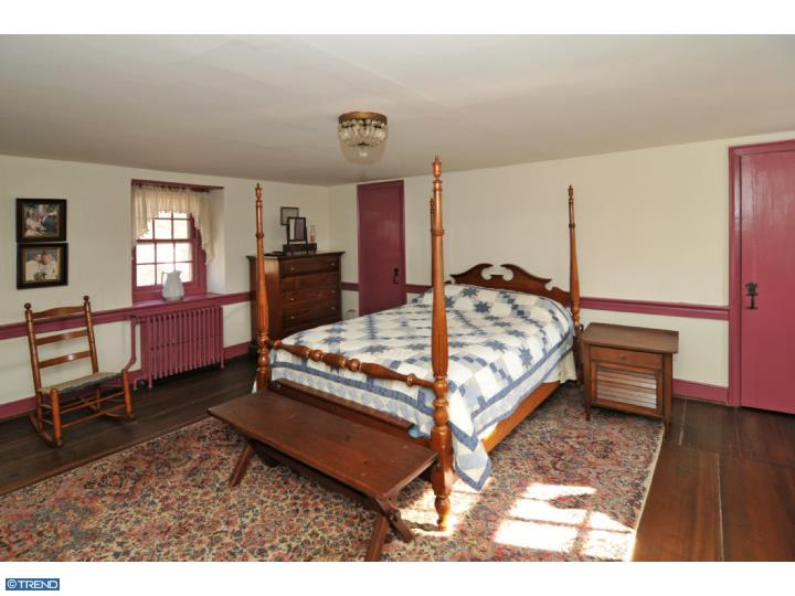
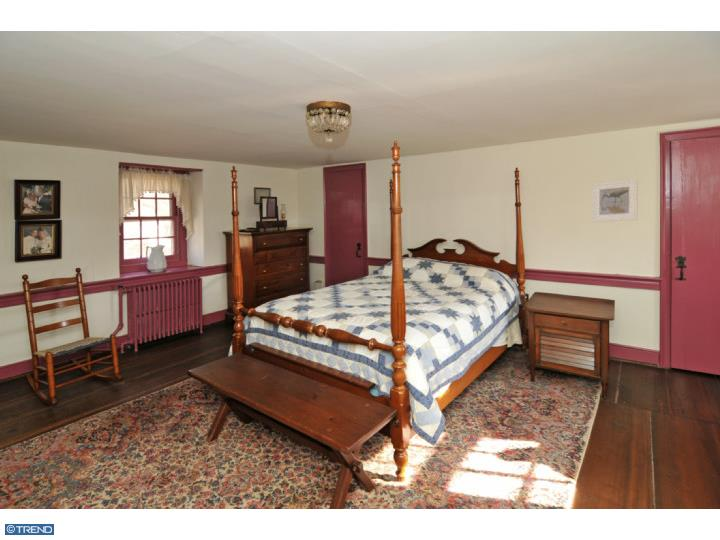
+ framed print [591,178,639,223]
